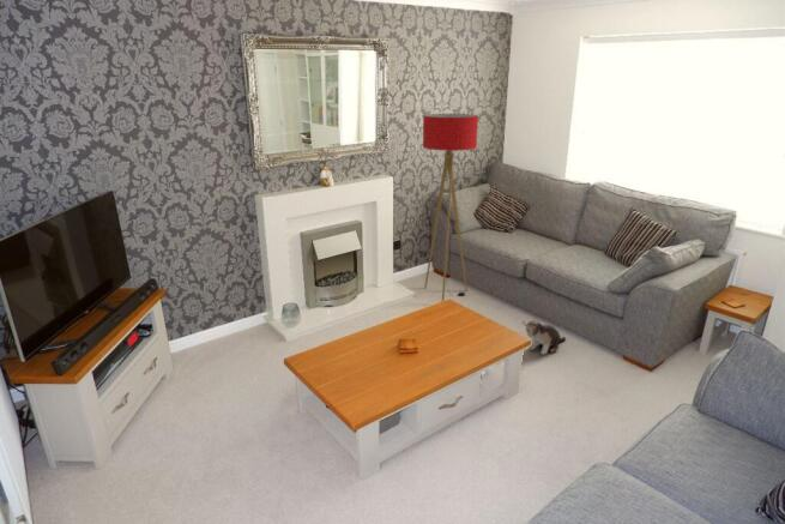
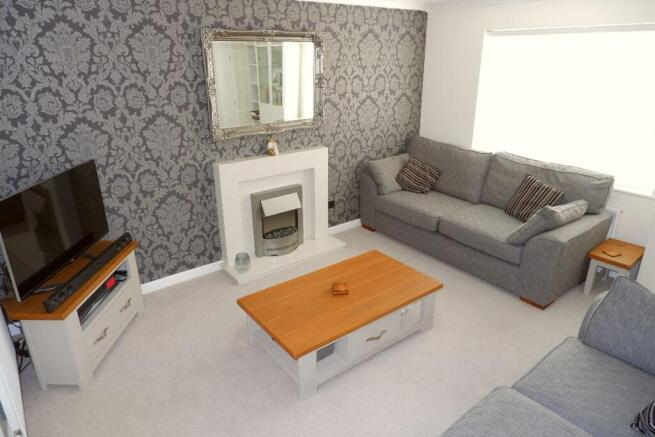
- plush toy [521,319,567,355]
- floor lamp [422,113,479,302]
